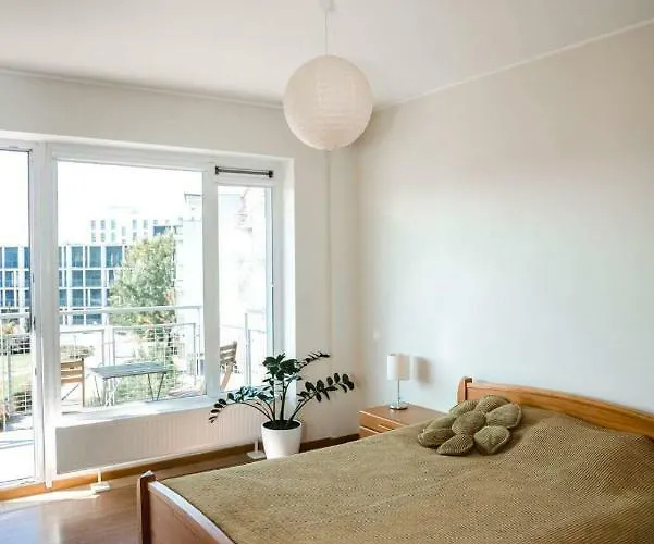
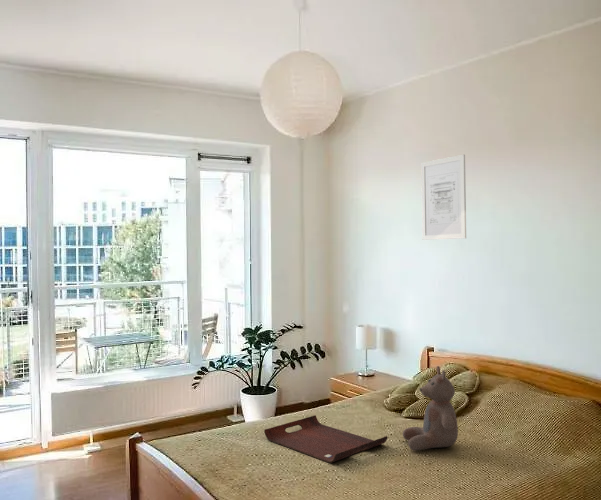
+ serving tray [263,414,389,464]
+ wall art [420,154,467,241]
+ bear [402,365,459,451]
